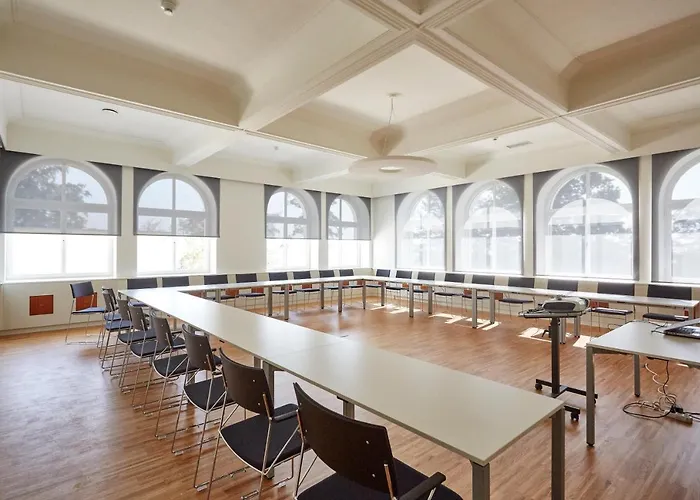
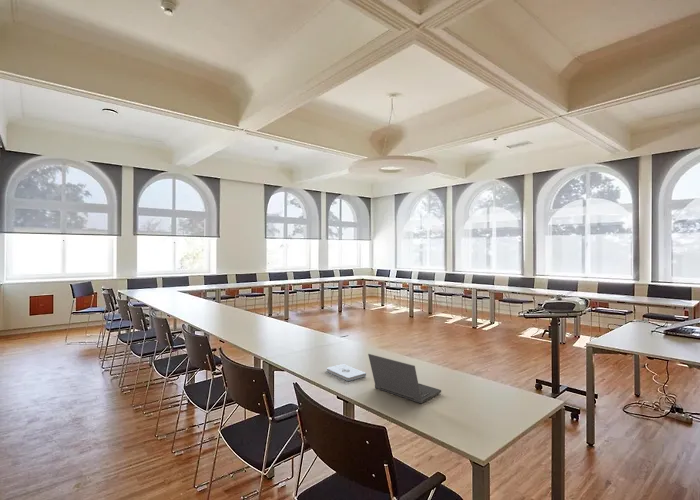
+ notepad [326,363,367,382]
+ laptop computer [367,353,442,404]
